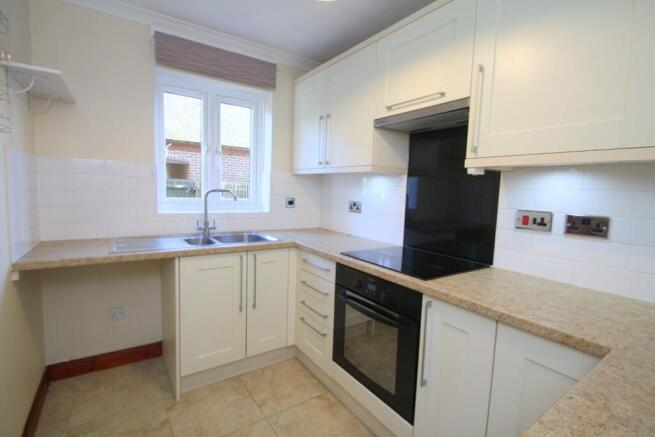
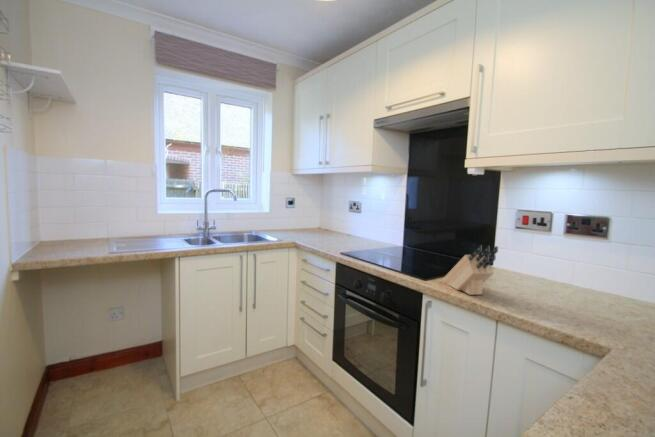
+ knife block [441,244,499,296]
